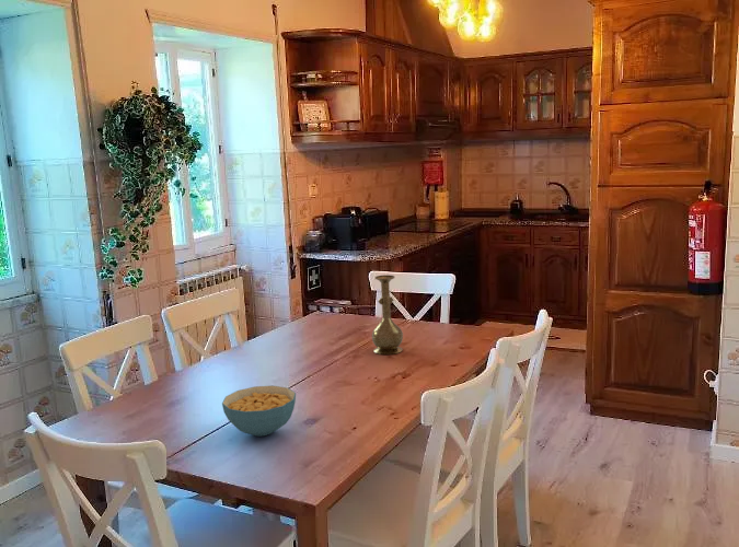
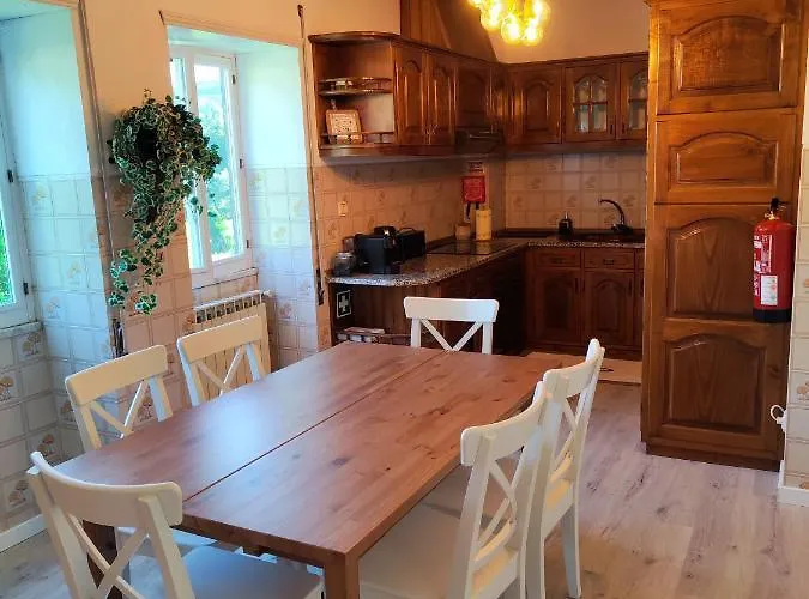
- cereal bowl [221,385,297,438]
- vase [371,274,404,356]
